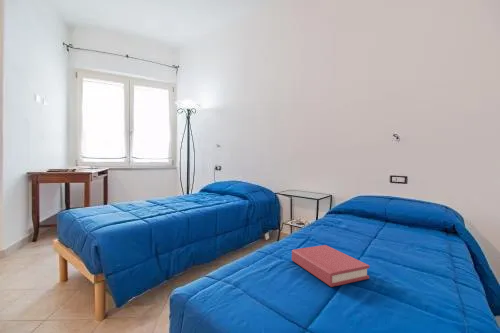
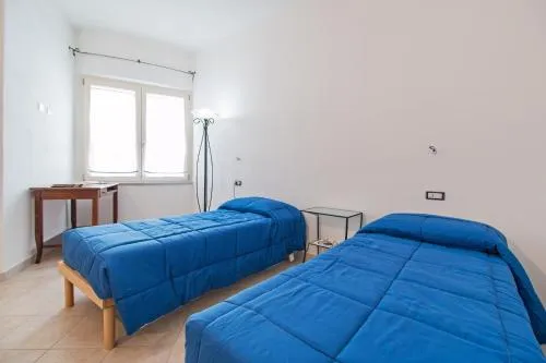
- hardback book [291,244,371,288]
